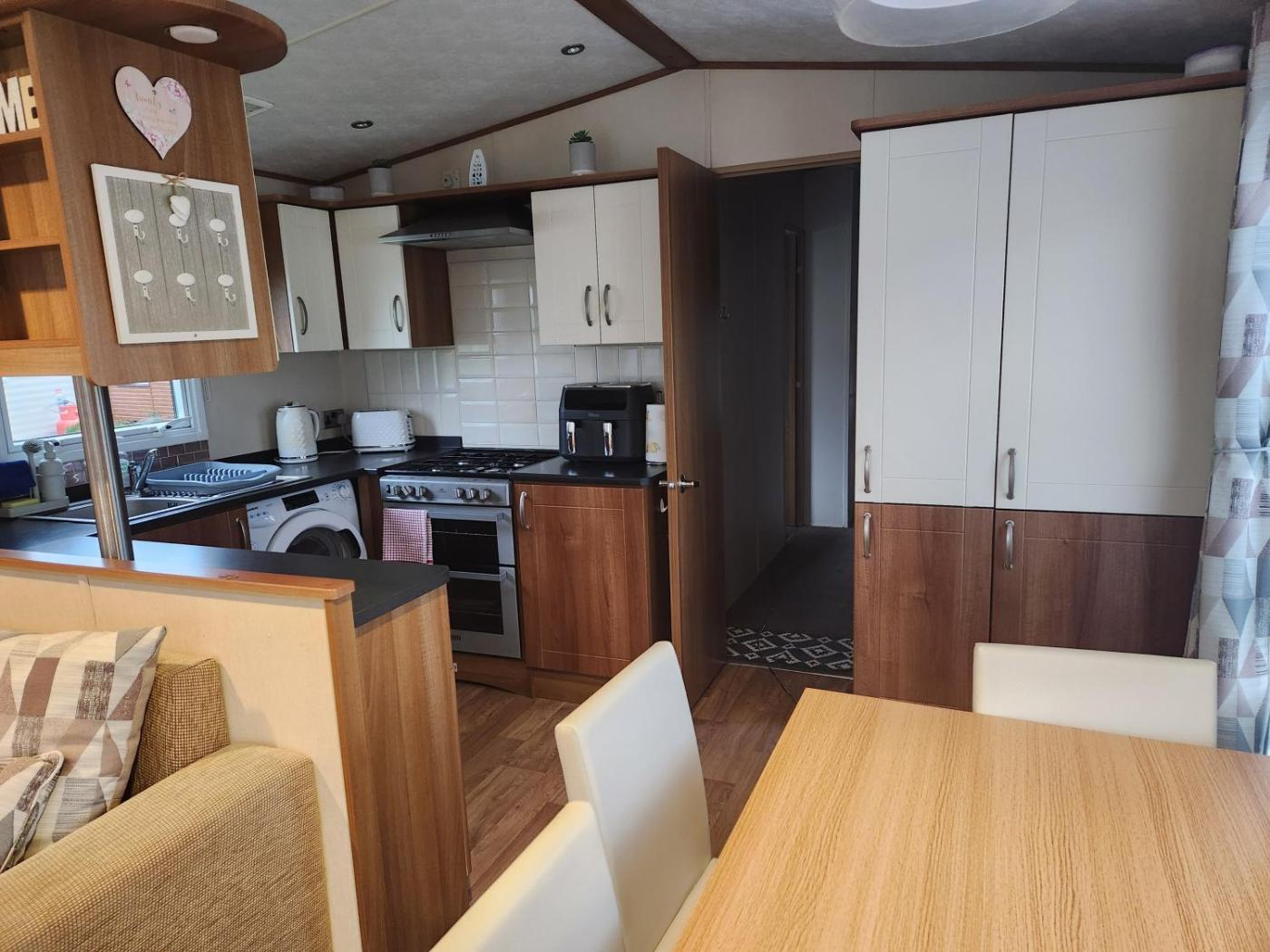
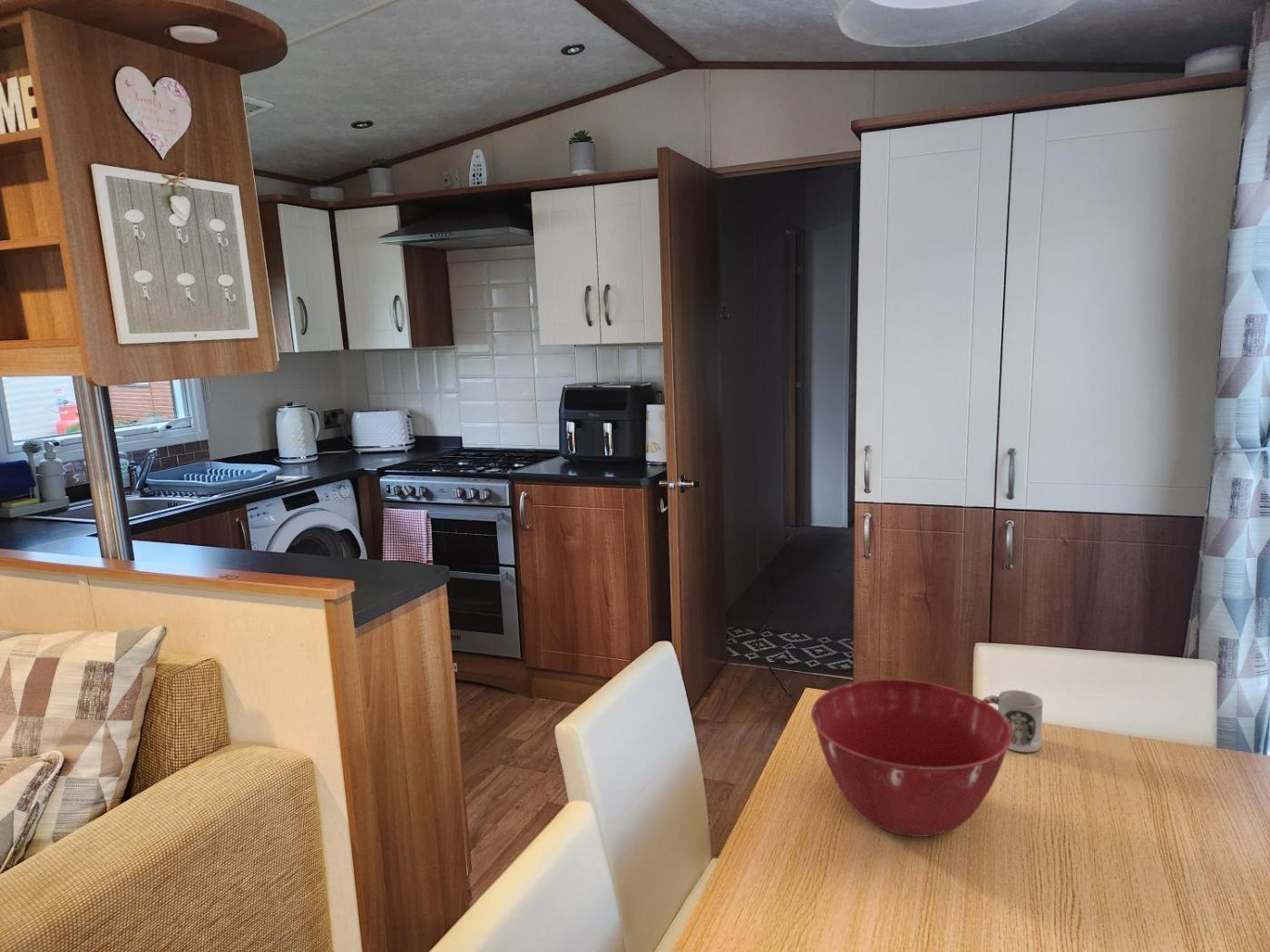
+ cup [982,689,1044,753]
+ mixing bowl [810,678,1012,838]
